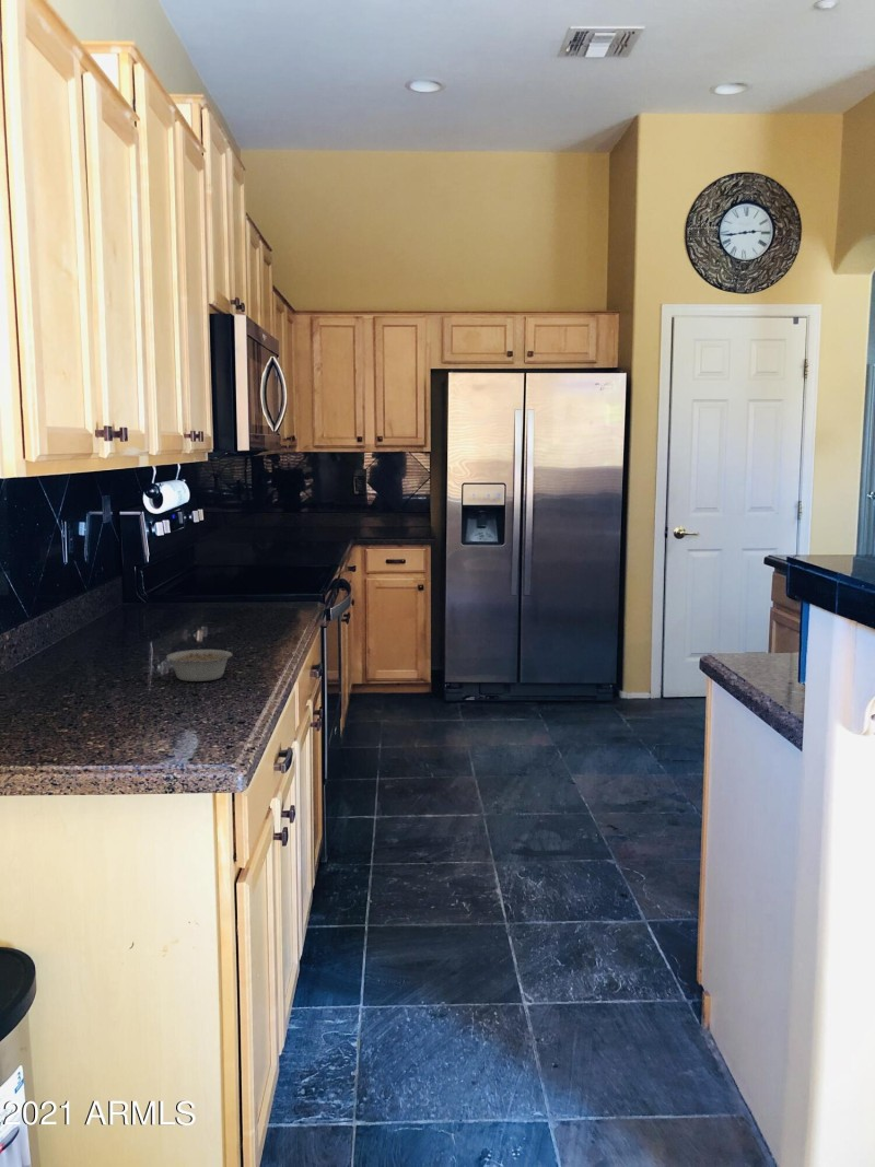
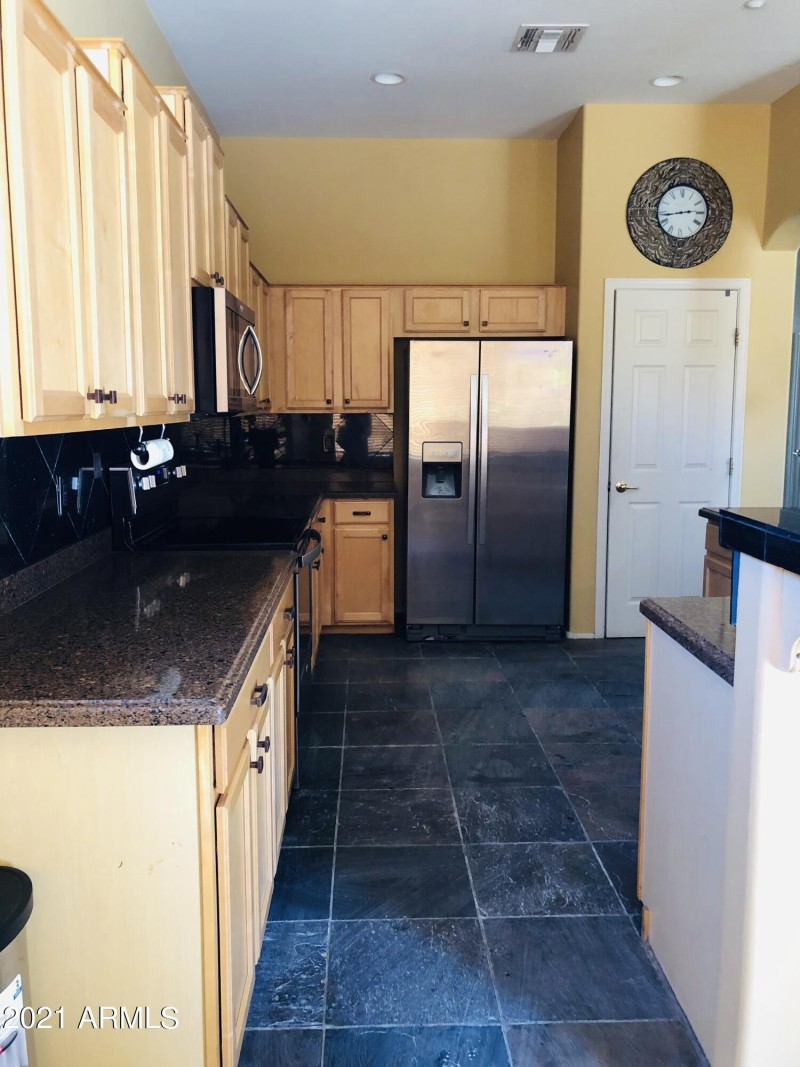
- legume [165,649,234,682]
